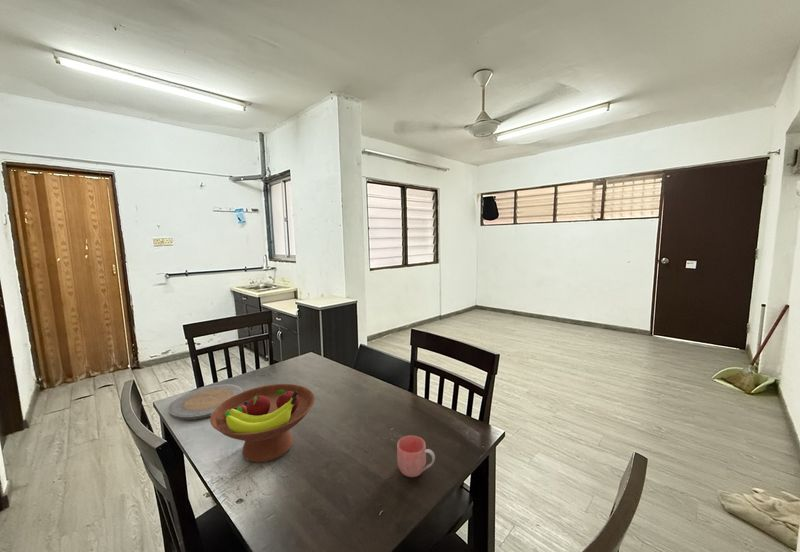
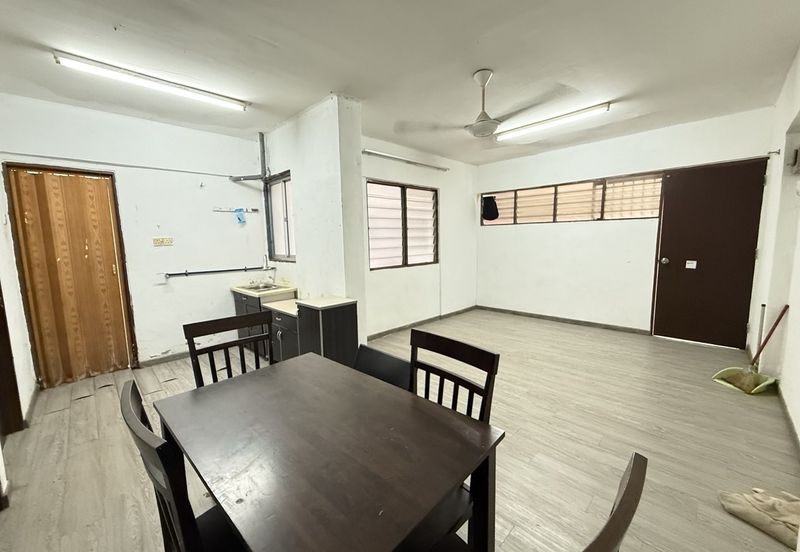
- fruit bowl [209,383,316,464]
- plate [168,383,245,421]
- mug [396,435,436,478]
